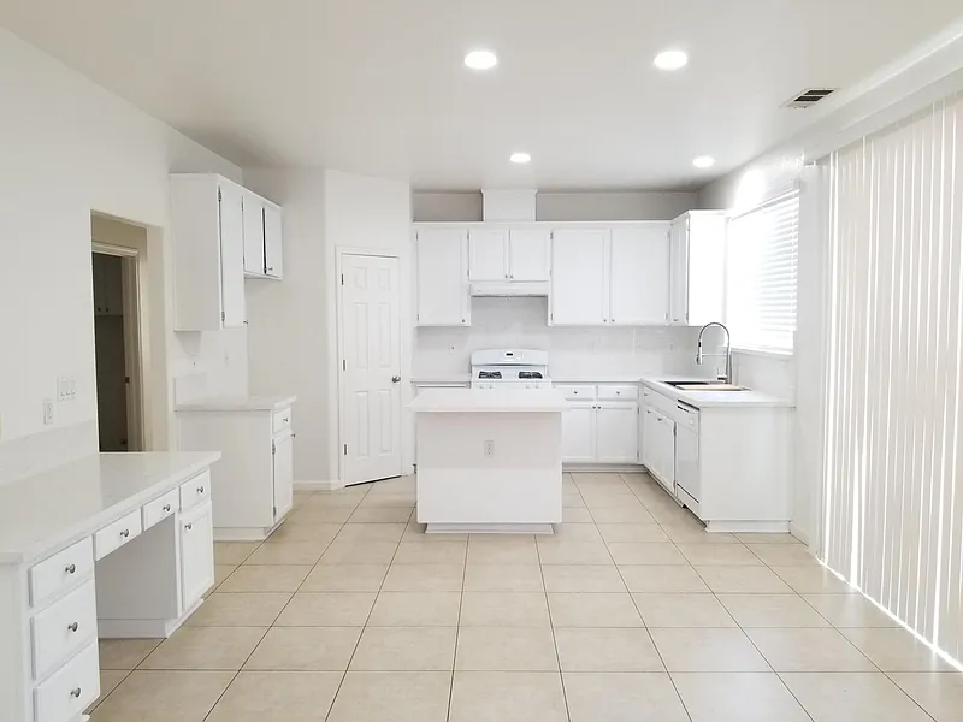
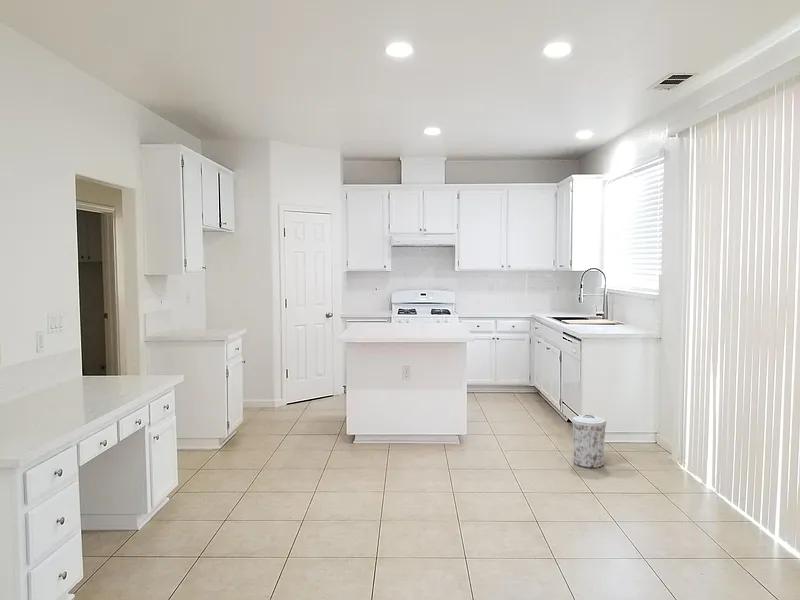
+ trash can [571,414,607,469]
